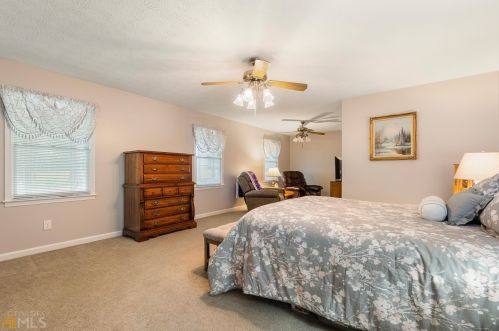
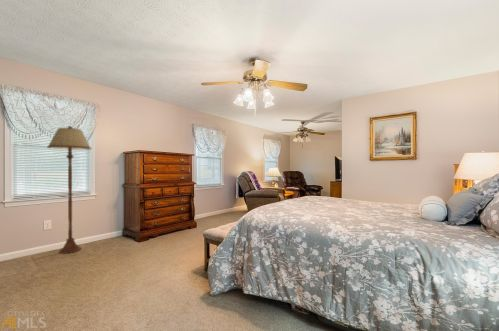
+ floor lamp [46,125,92,255]
